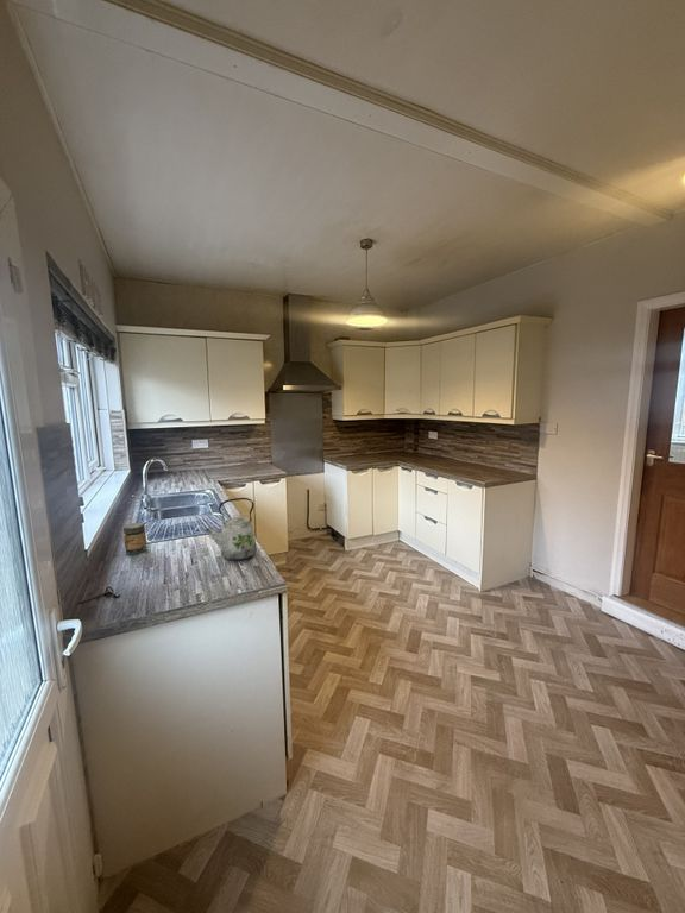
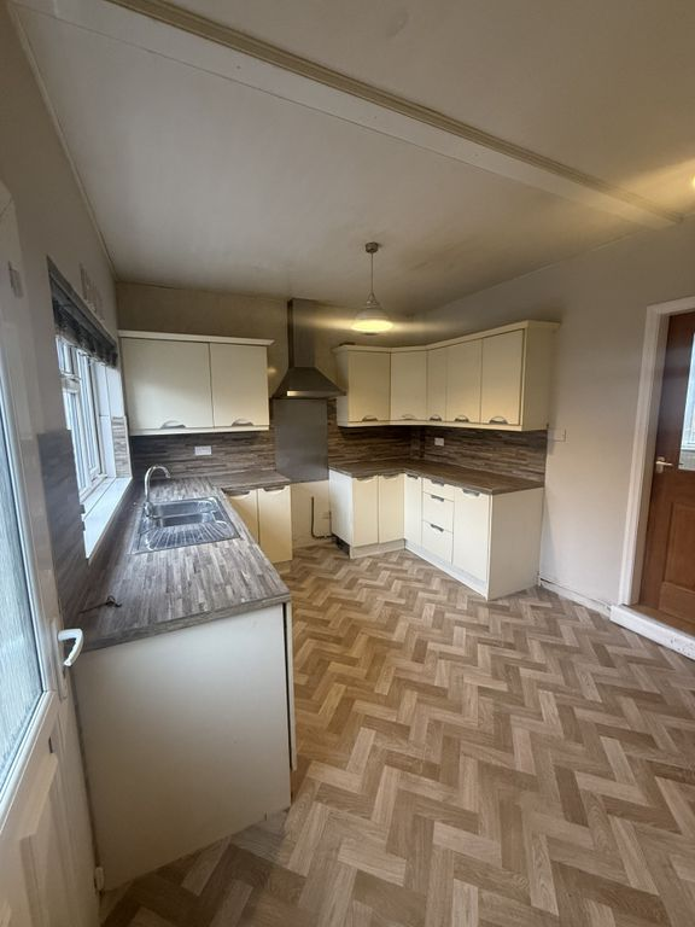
- kettle [205,497,258,562]
- jar [122,522,147,556]
